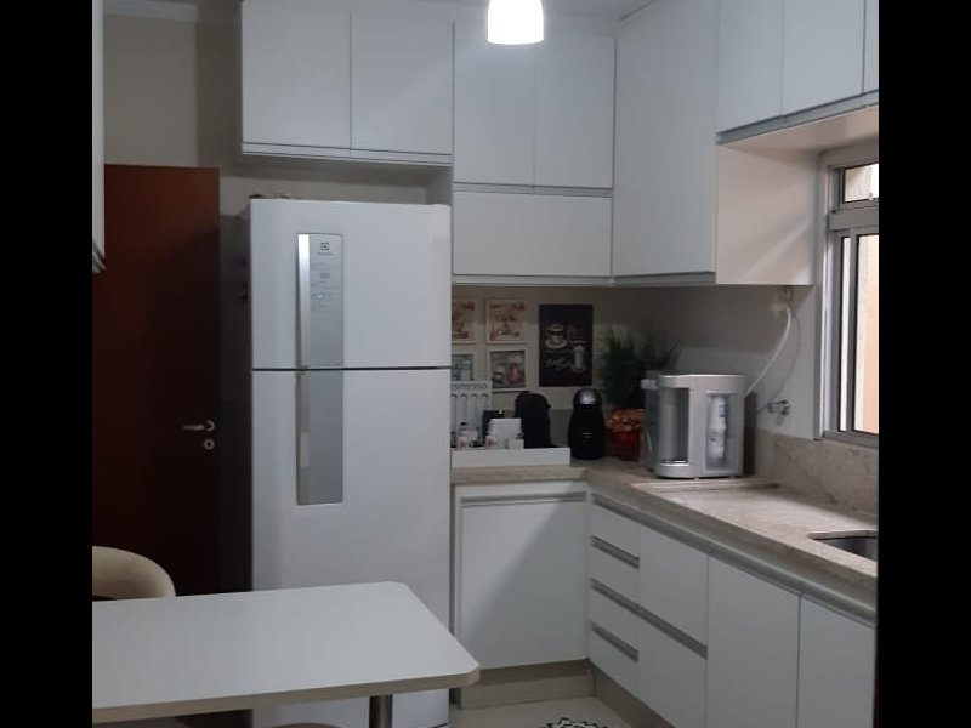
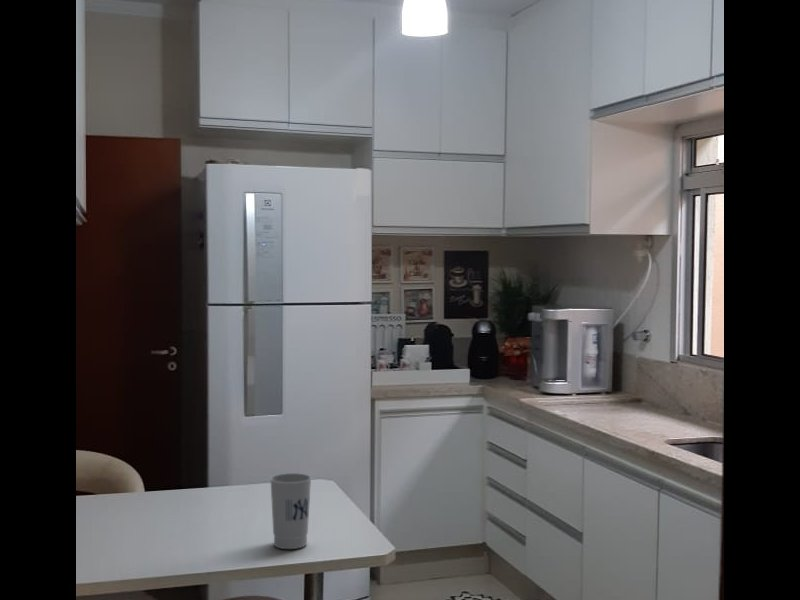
+ cup [269,472,312,550]
